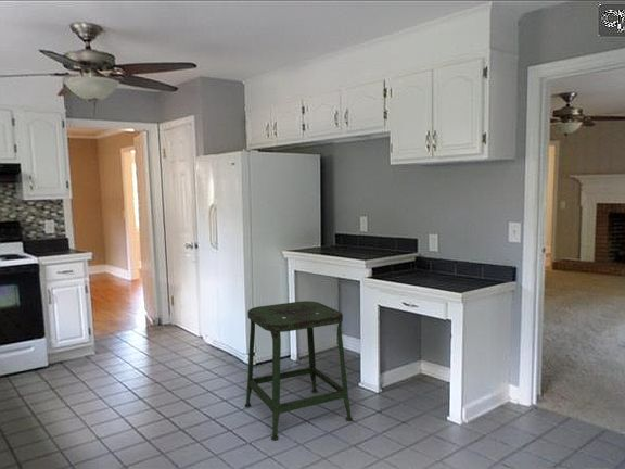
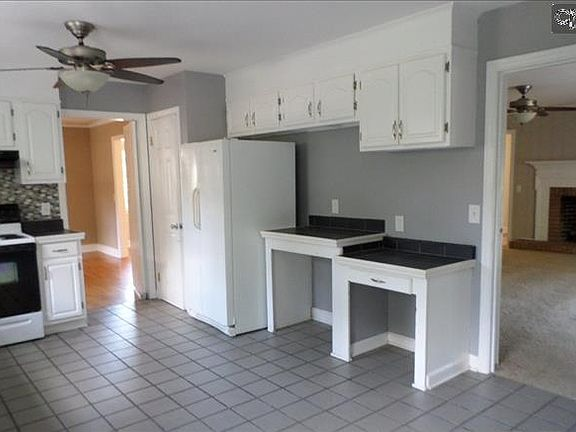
- stool [244,300,354,441]
